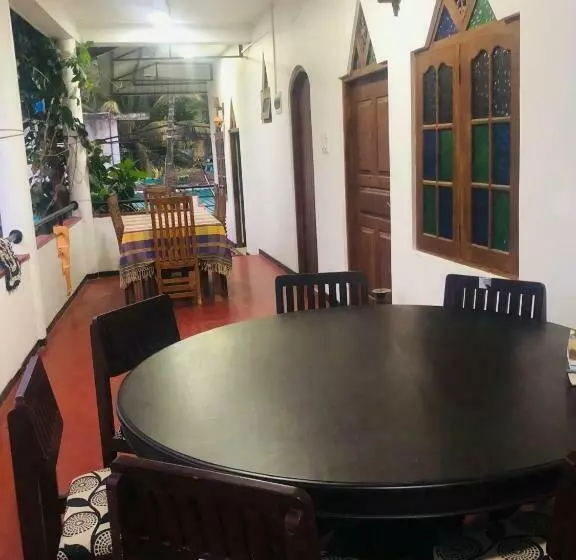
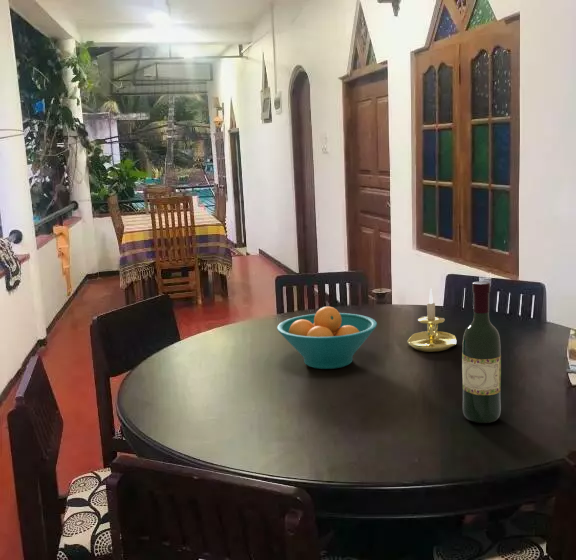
+ candle holder [406,287,457,353]
+ fruit bowl [276,305,378,370]
+ wine bottle [461,280,502,424]
